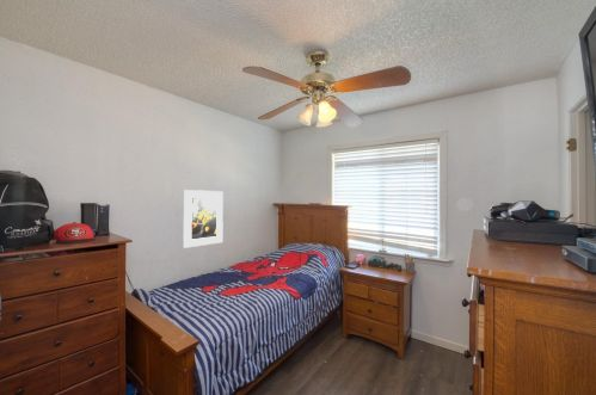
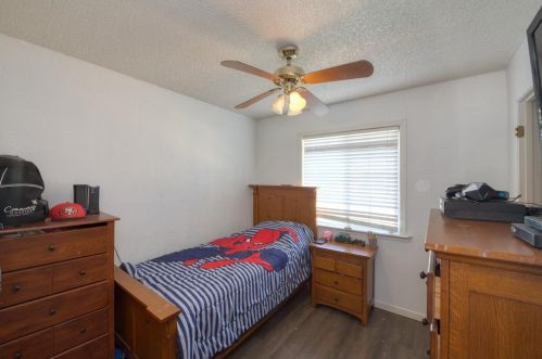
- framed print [182,189,225,249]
